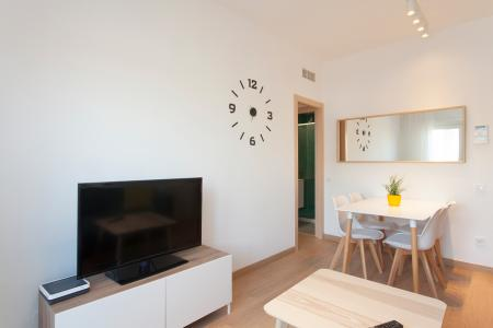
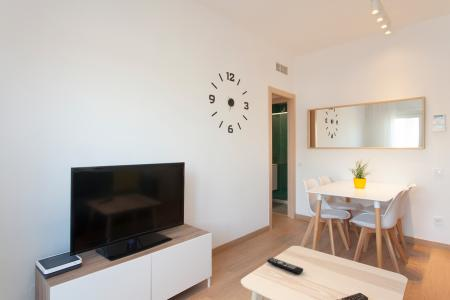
+ remote control [266,257,304,275]
